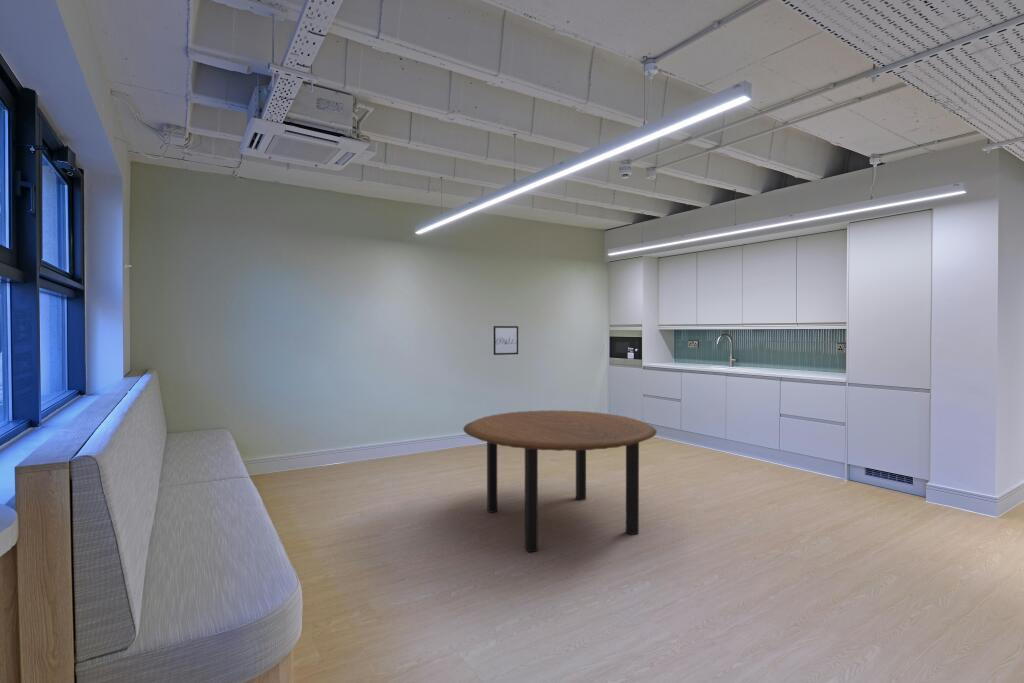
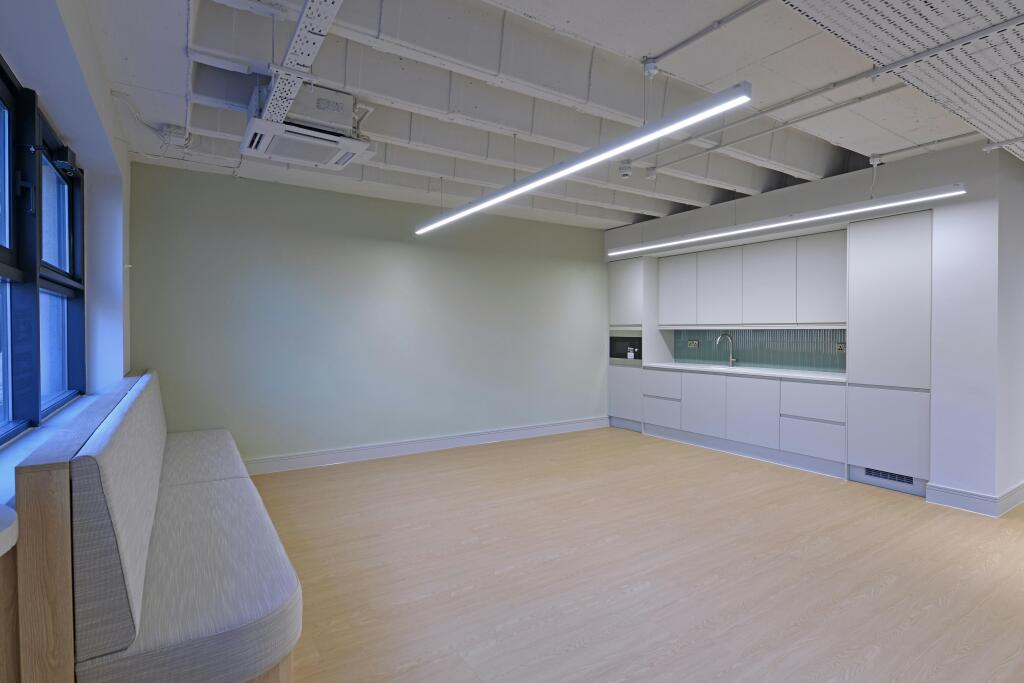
- wall art [493,325,519,356]
- dining table [462,409,658,553]
